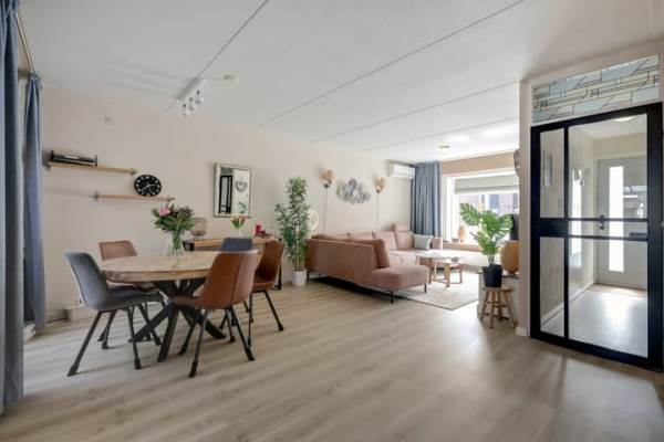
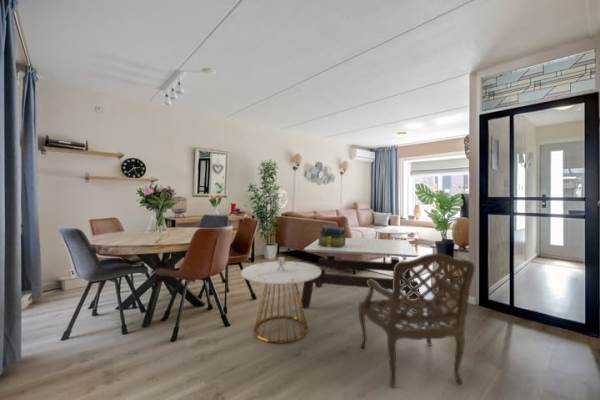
+ coffee table [301,237,421,312]
+ stack of books [317,224,347,248]
+ side table [240,256,321,345]
+ armchair [358,252,476,389]
